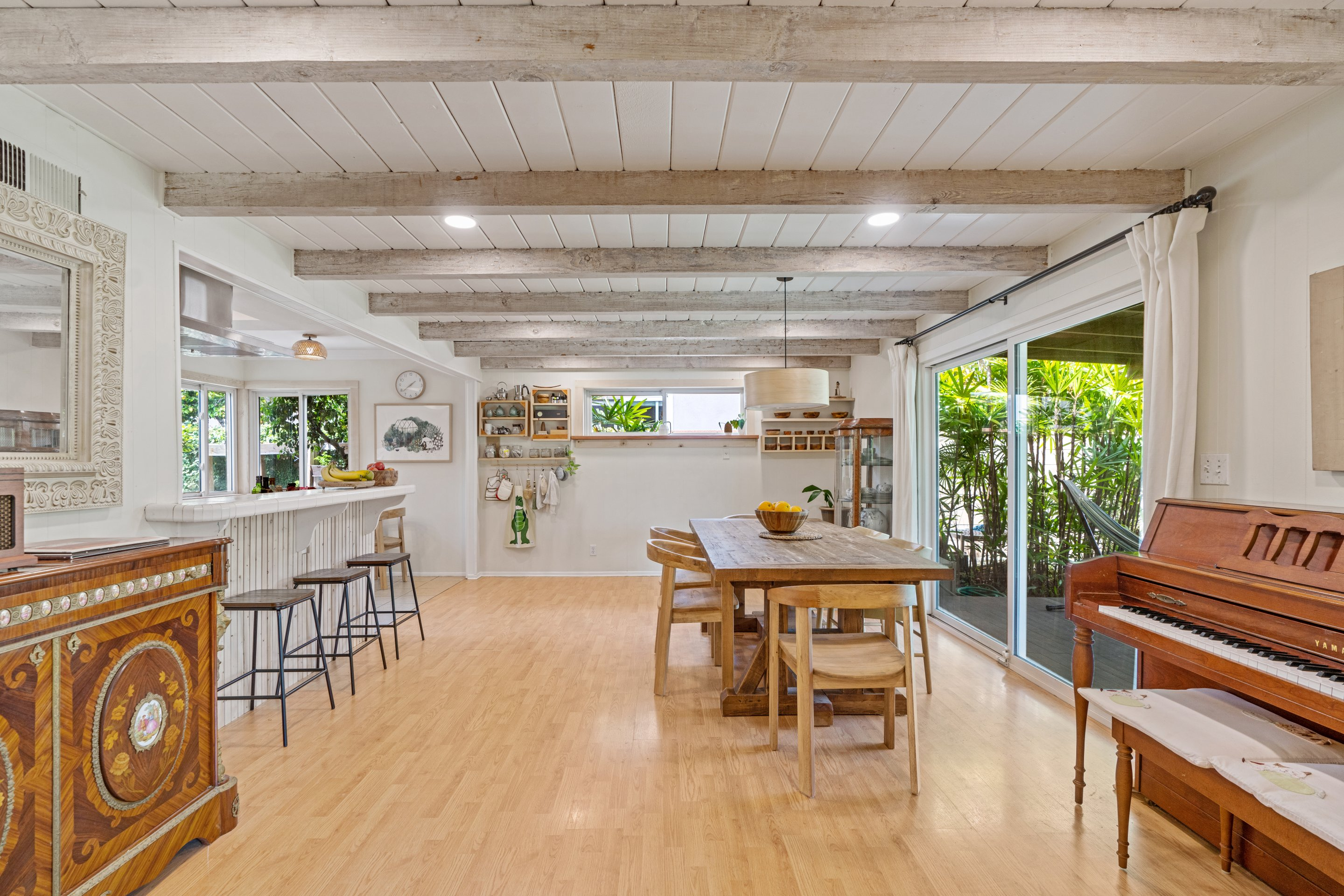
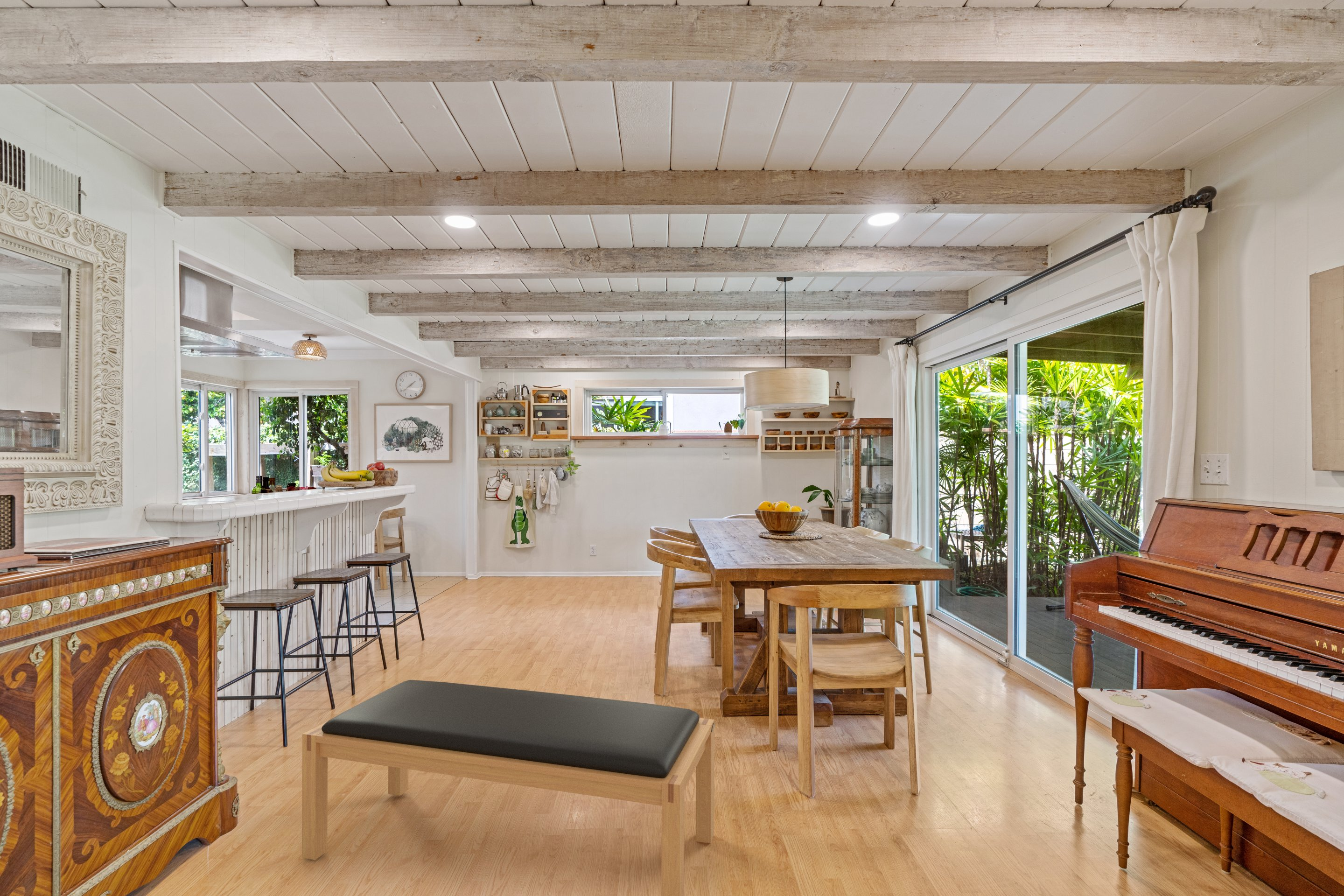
+ bench [301,679,715,896]
